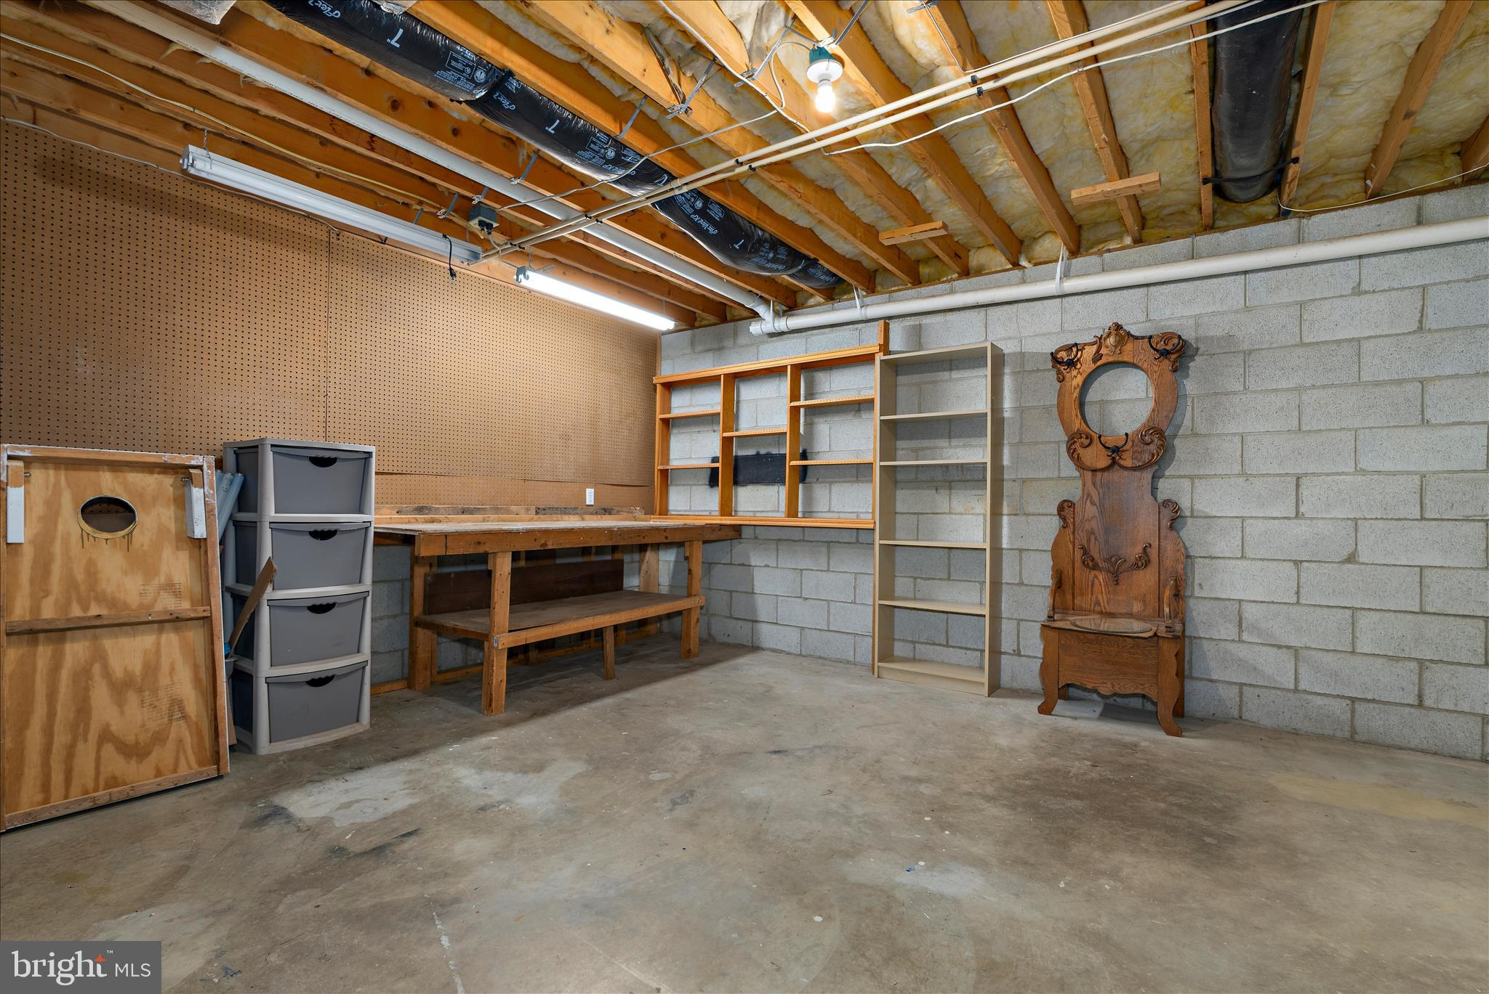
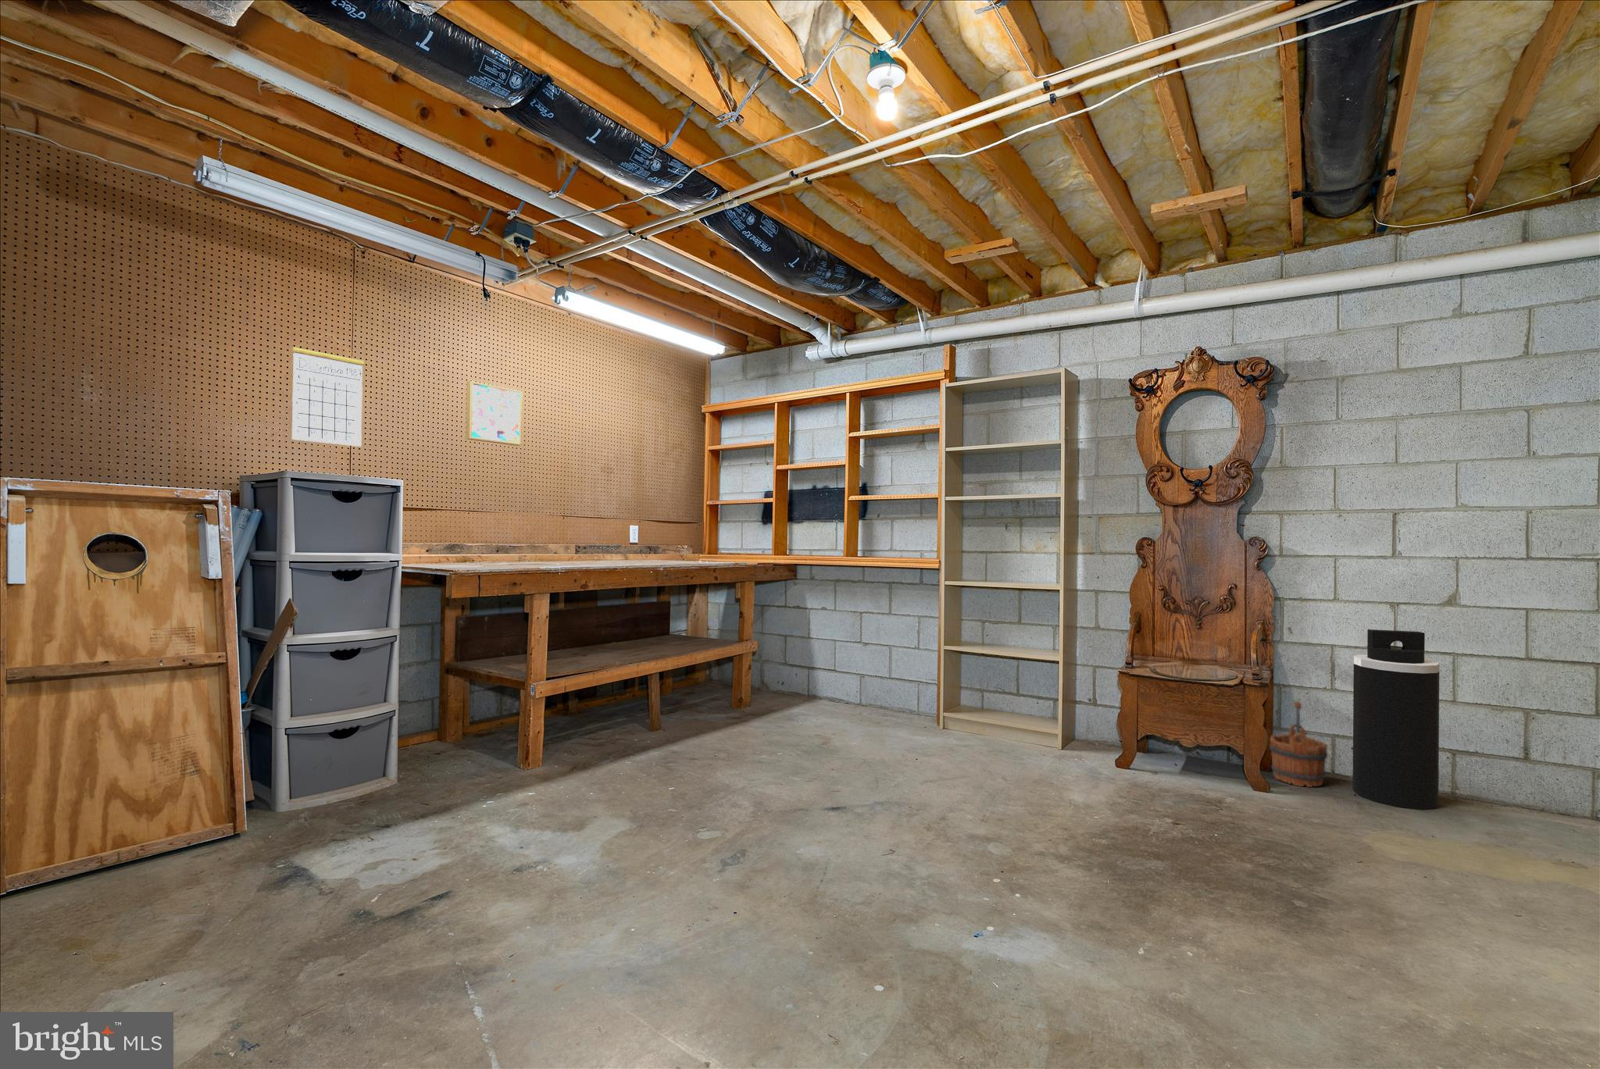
+ trash can [1352,629,1440,810]
+ wall art [465,381,523,446]
+ calendar [291,333,365,447]
+ wooden bucket [1268,700,1328,787]
